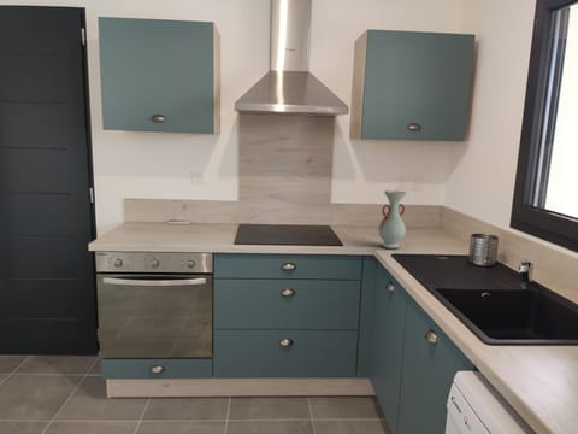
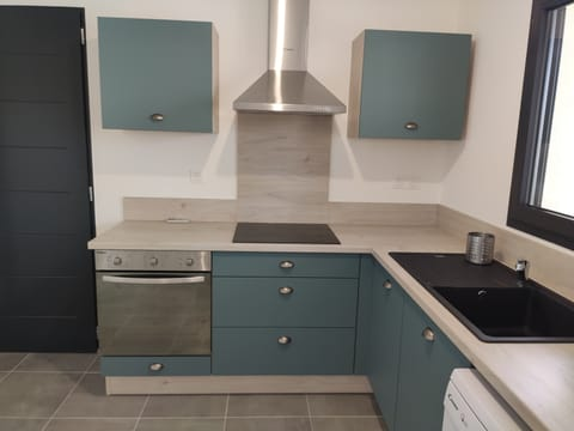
- vase [377,189,407,251]
